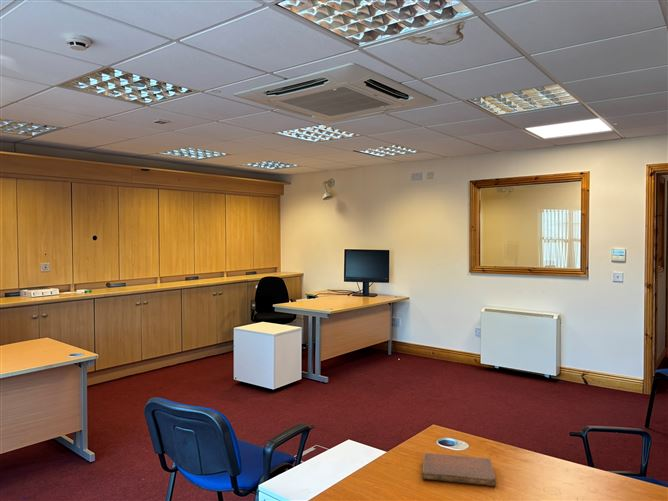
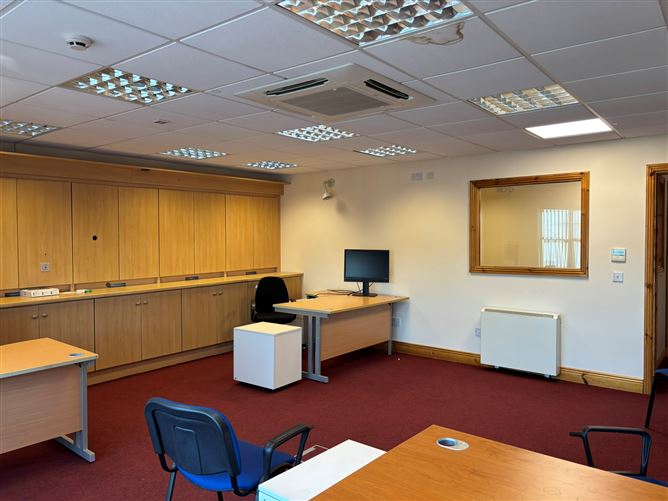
- notebook [421,452,497,487]
